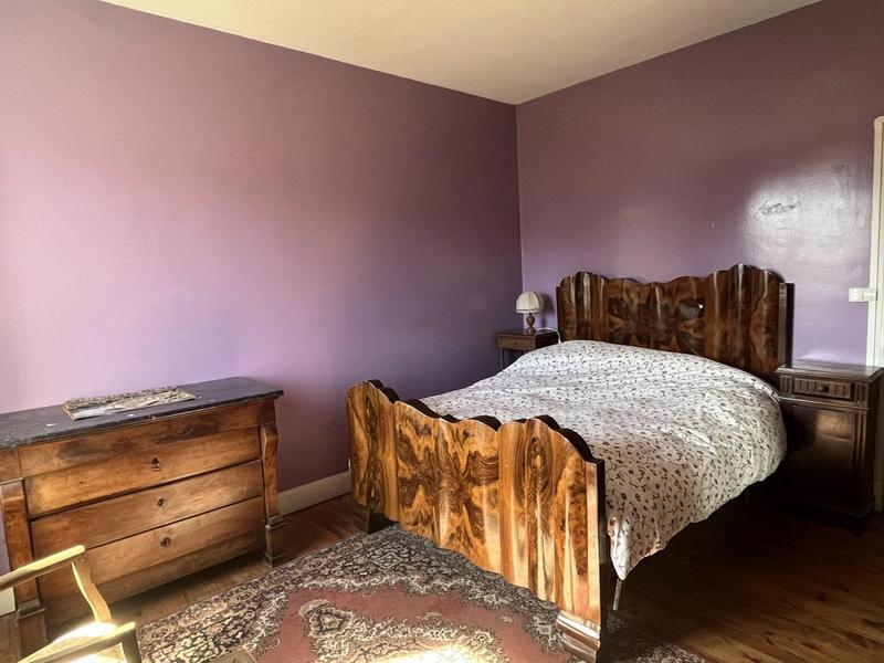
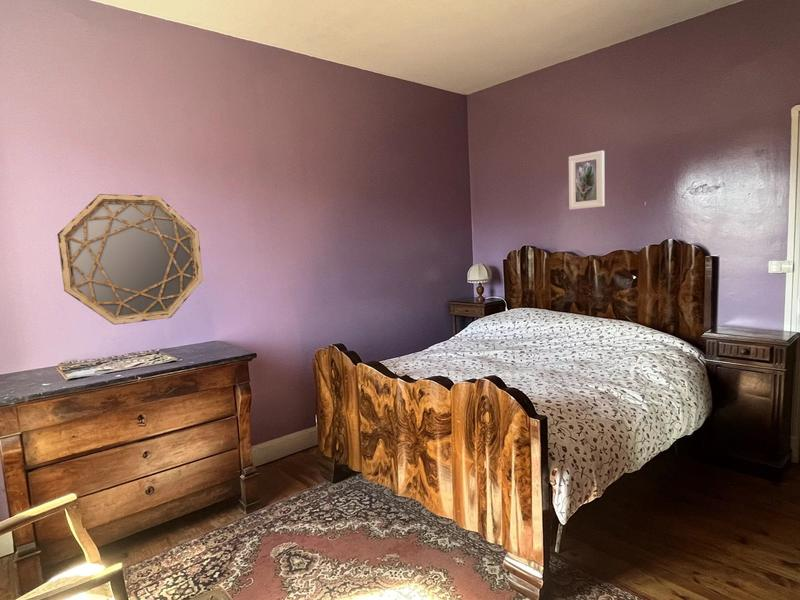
+ home mirror [56,193,204,326]
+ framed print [568,150,605,211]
